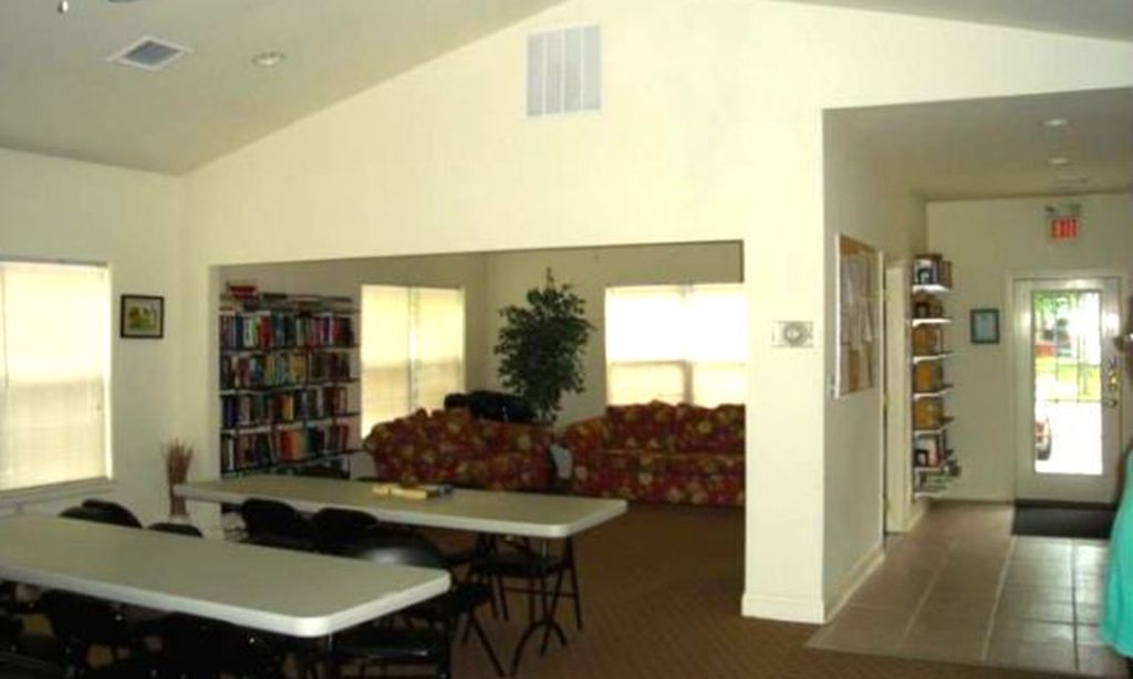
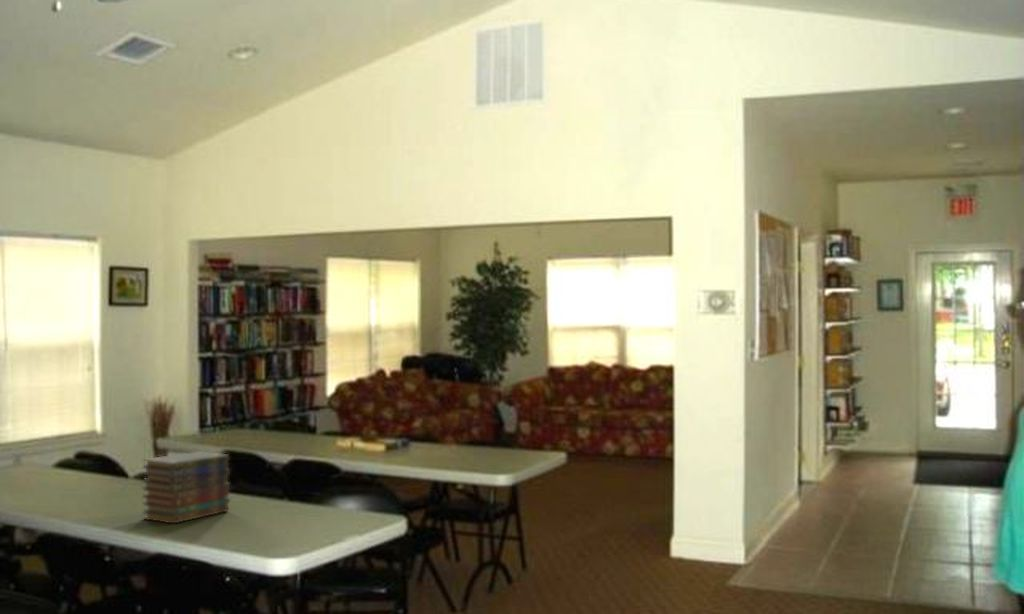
+ book stack [141,450,231,525]
